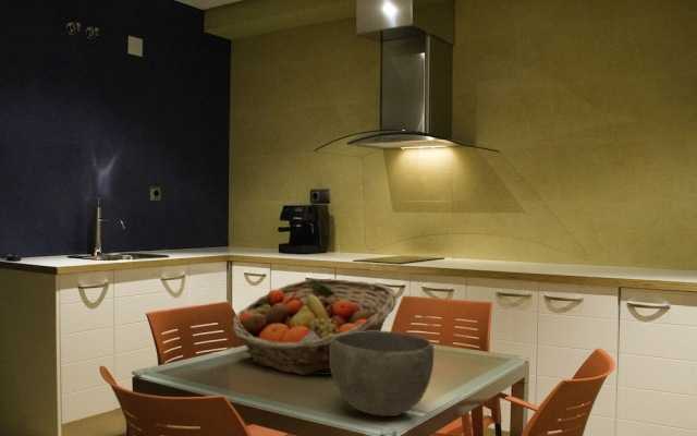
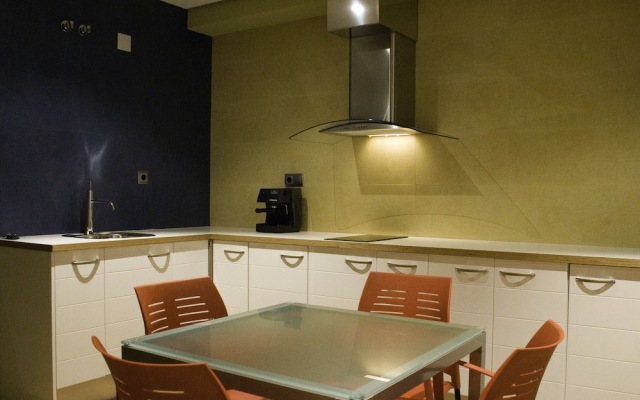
- fruit basket [231,278,399,376]
- bowl [330,330,435,417]
